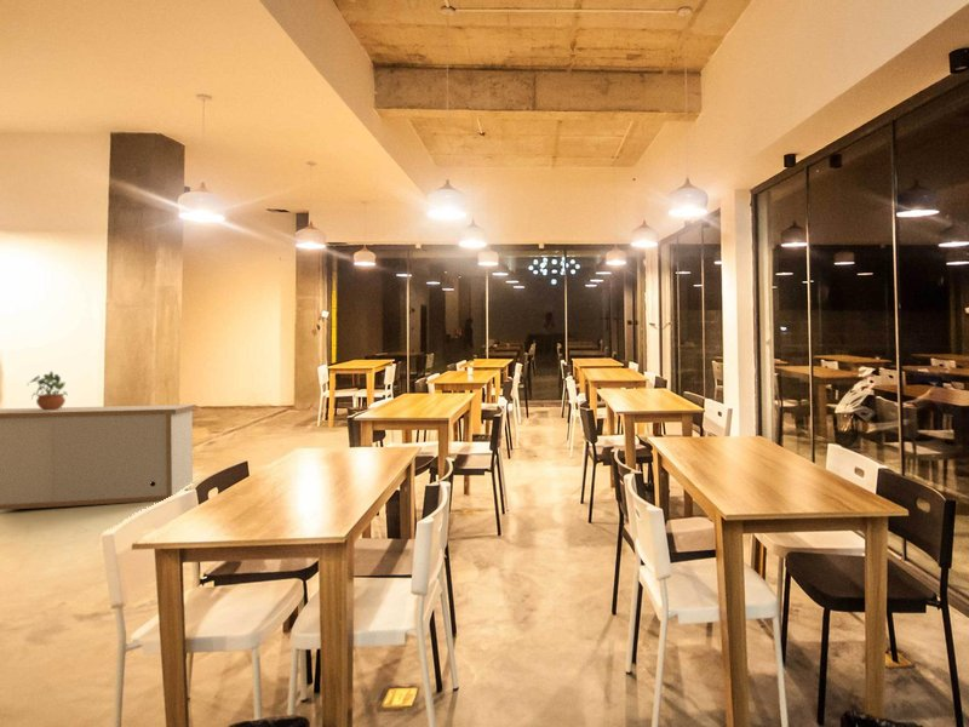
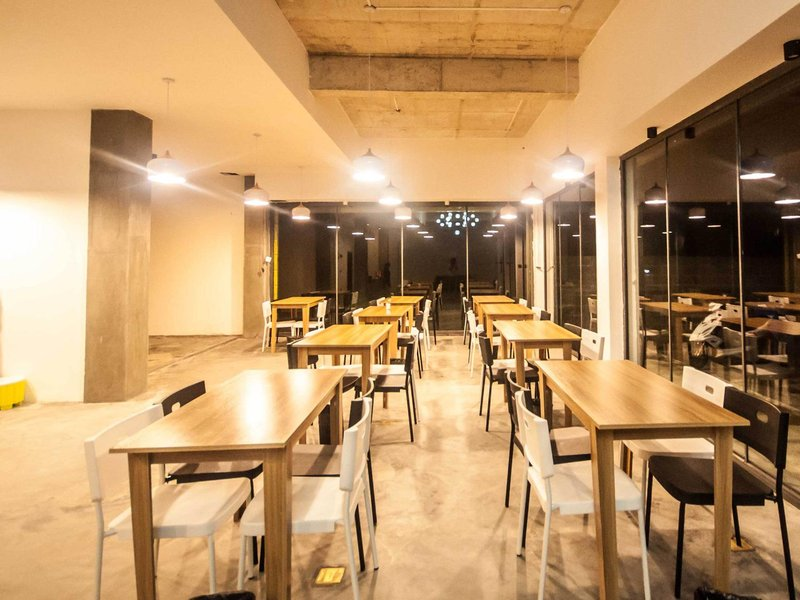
- storage cabinet [0,403,197,511]
- potted plant [27,370,69,411]
